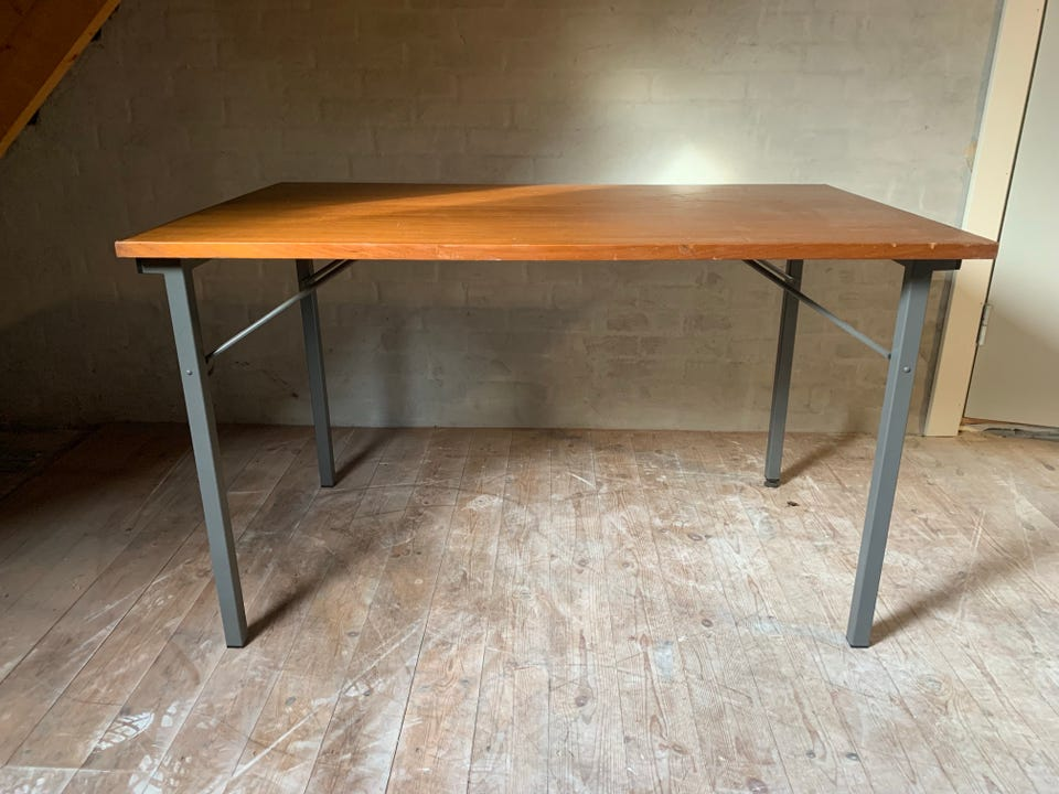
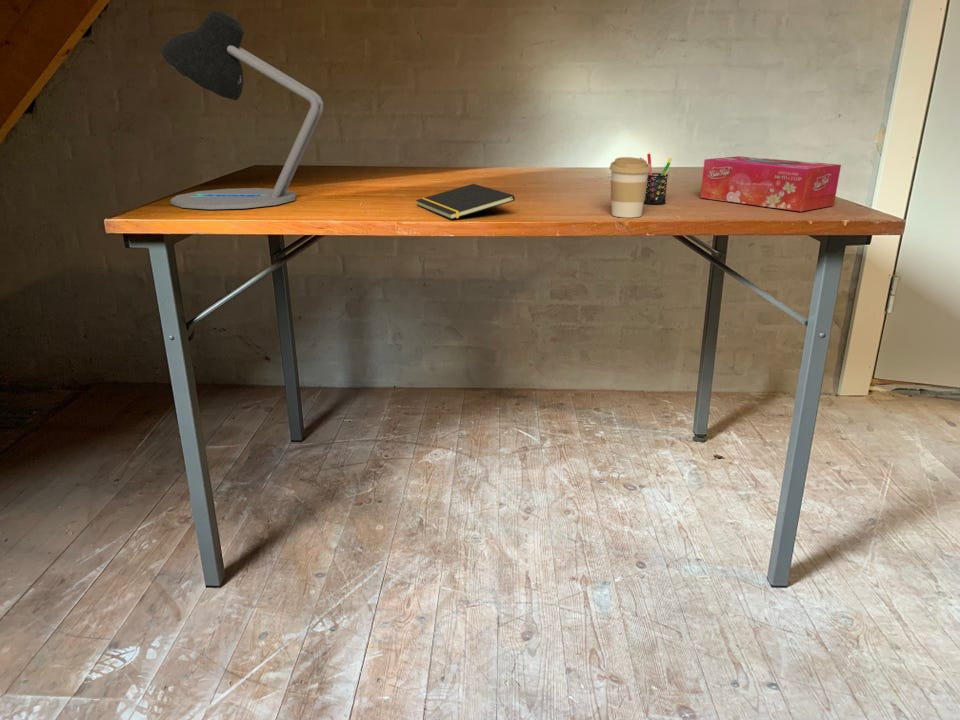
+ pen holder [639,153,673,205]
+ tissue box [699,155,842,212]
+ desk lamp [159,10,324,210]
+ coffee cup [609,156,651,219]
+ notepad [415,183,516,221]
